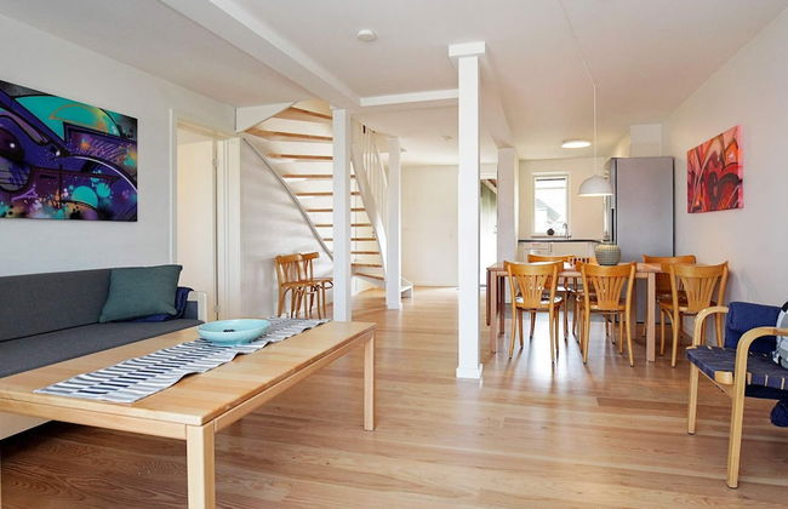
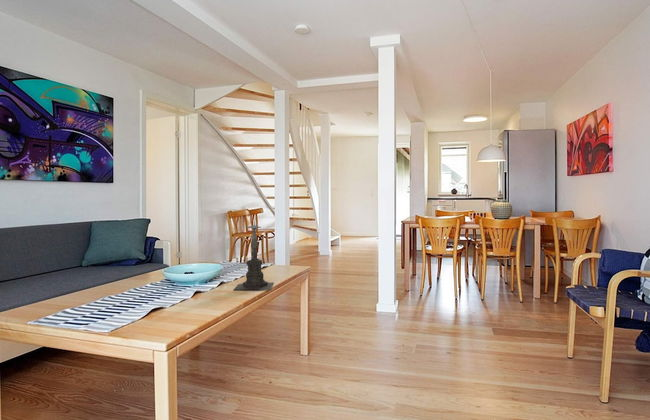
+ candle holder [233,216,275,291]
